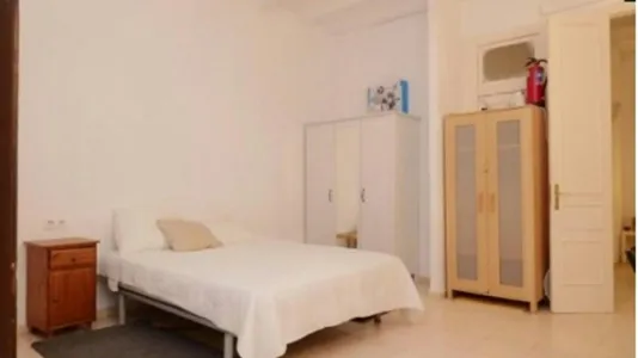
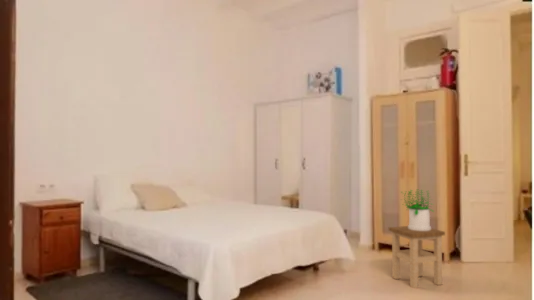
+ potted plant [400,189,435,231]
+ stool [388,225,446,289]
